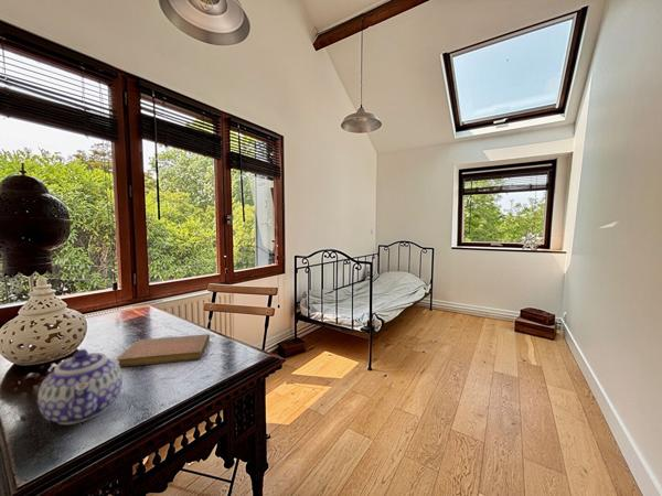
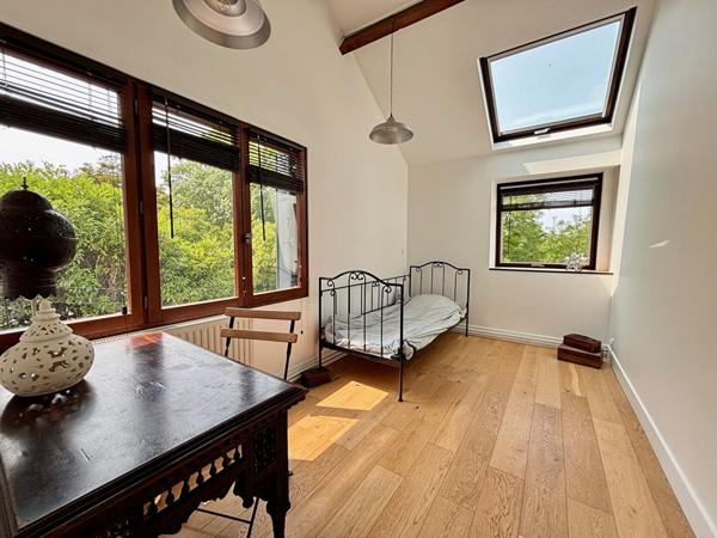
- teapot [36,348,124,425]
- notebook [116,333,211,368]
